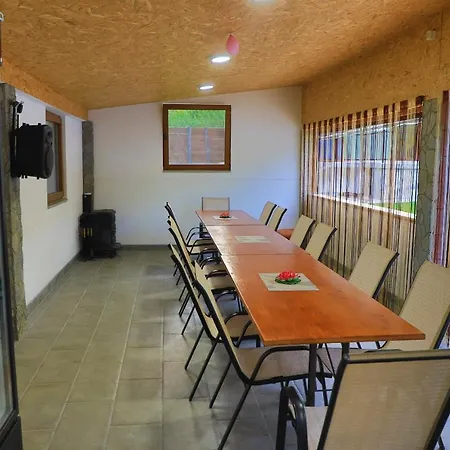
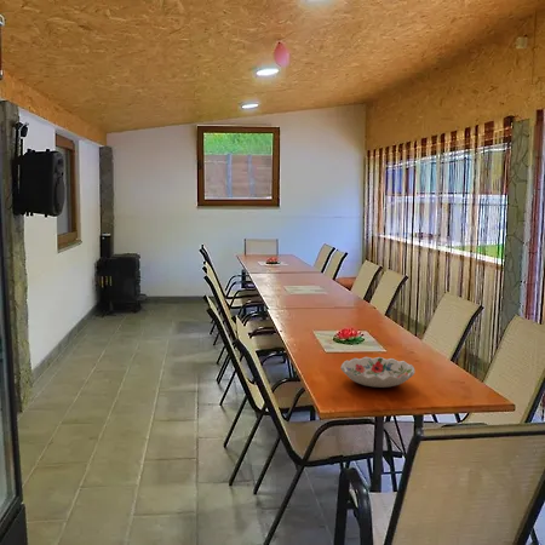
+ decorative bowl [339,356,415,389]
